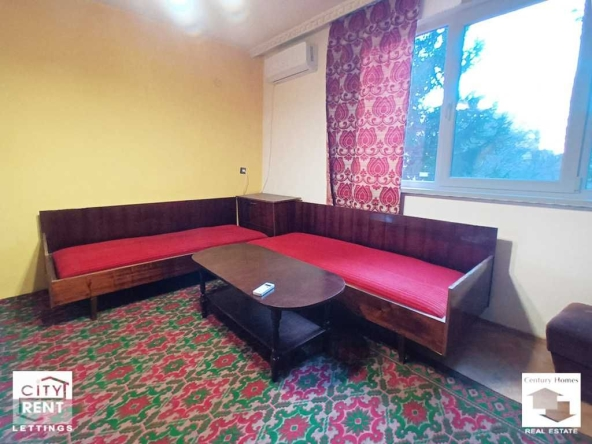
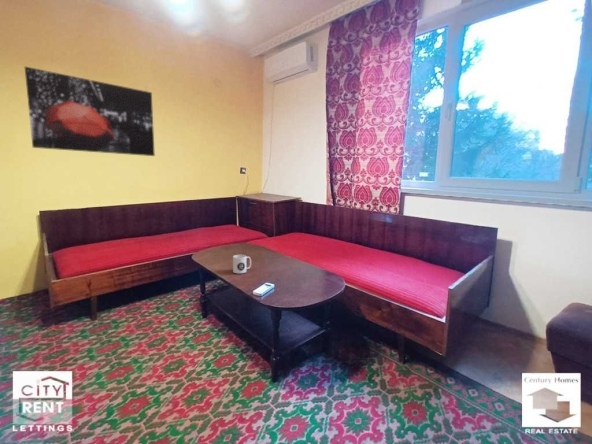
+ mug [232,254,252,274]
+ wall art [24,66,156,157]
